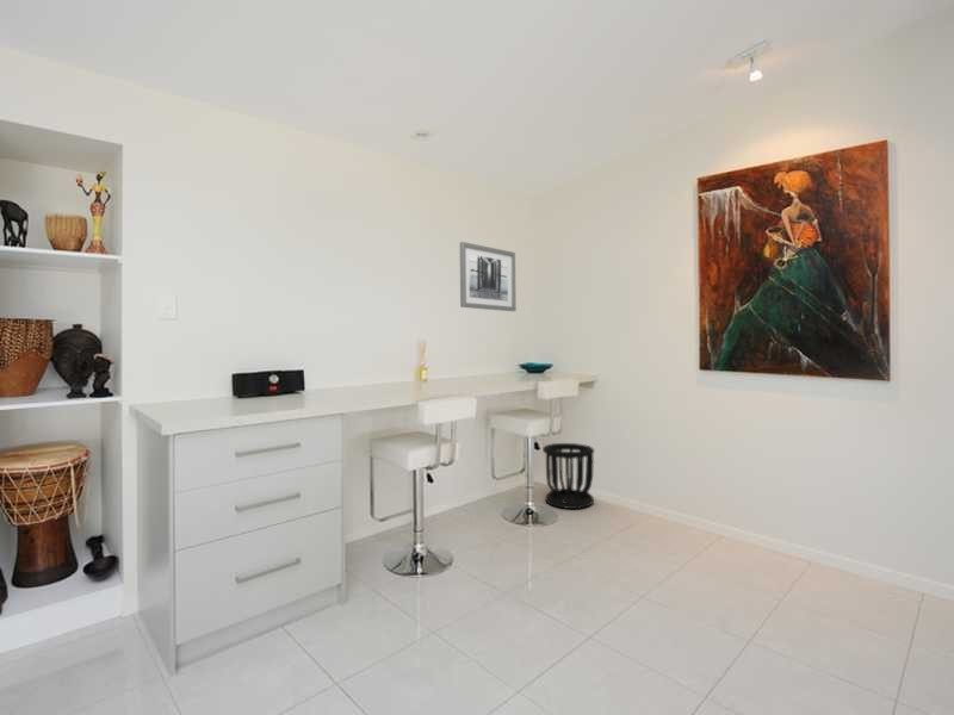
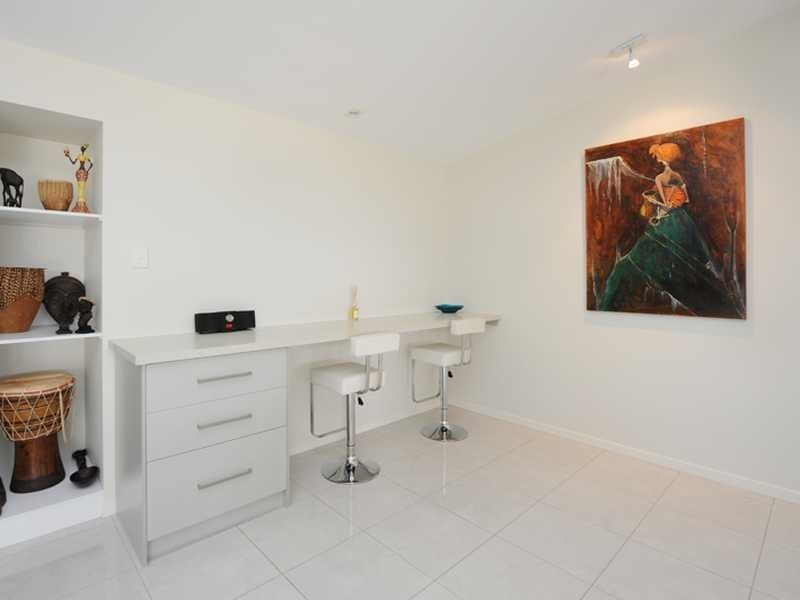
- wall art [459,241,518,312]
- wastebasket [541,442,595,510]
